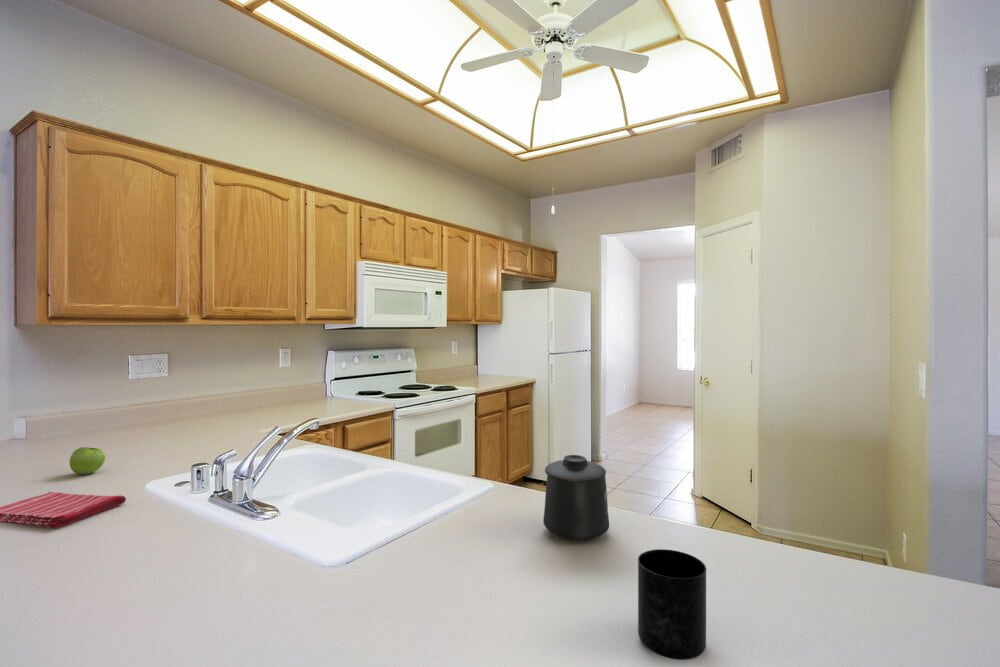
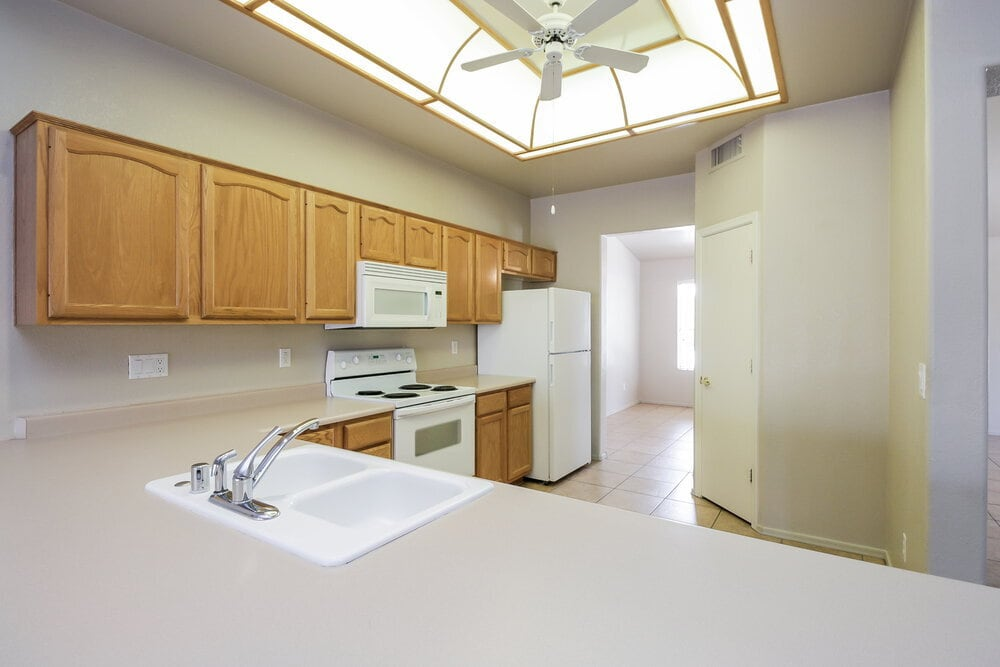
- dish towel [0,491,127,529]
- mug [637,548,707,661]
- mug [542,454,610,542]
- fruit [69,446,106,475]
